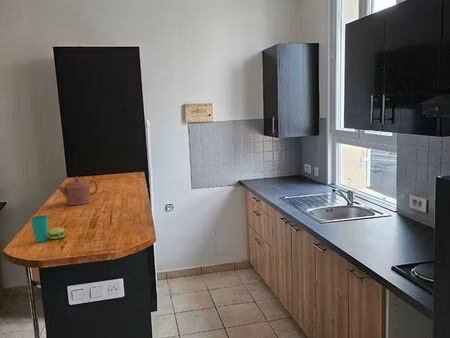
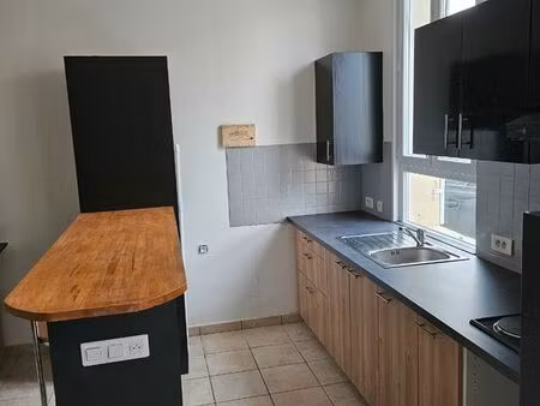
- cup [29,214,66,243]
- teapot [55,176,98,206]
